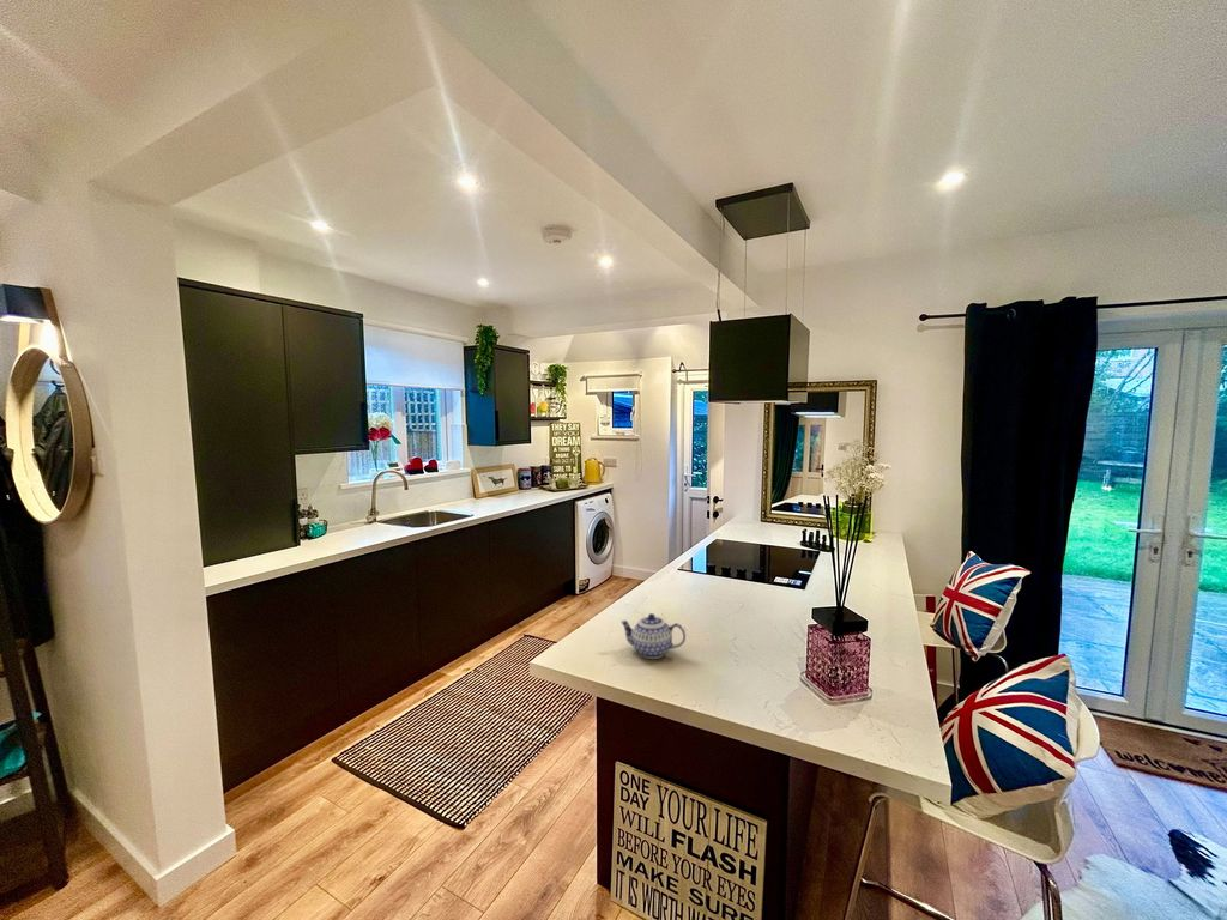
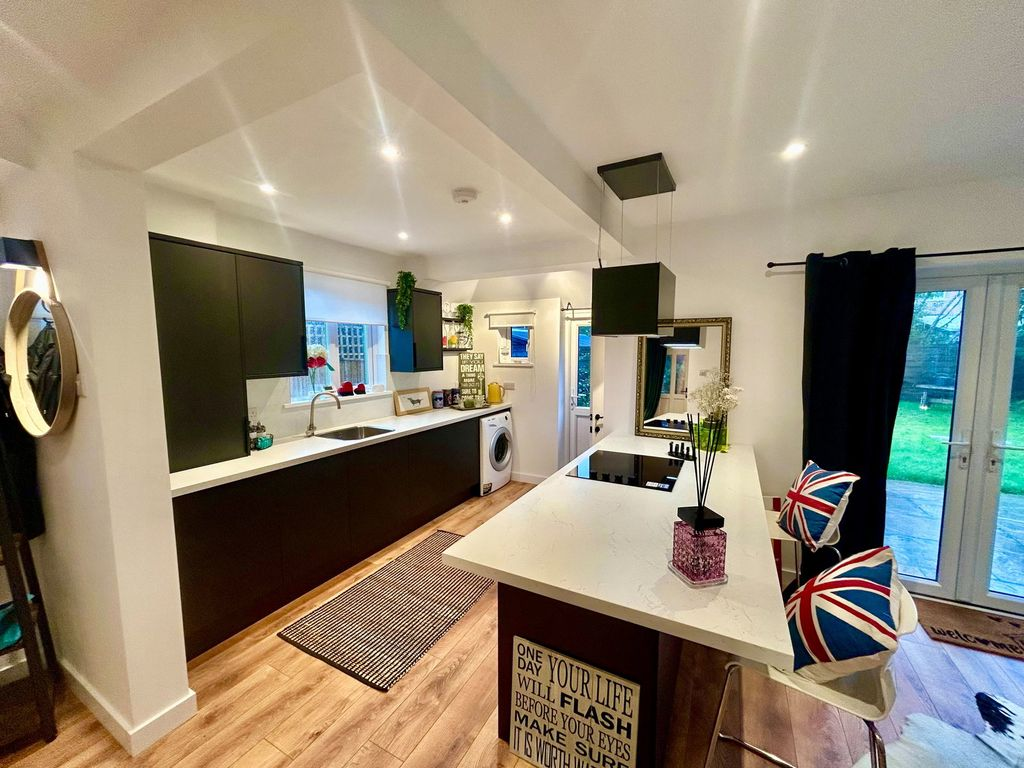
- teapot [619,612,687,660]
